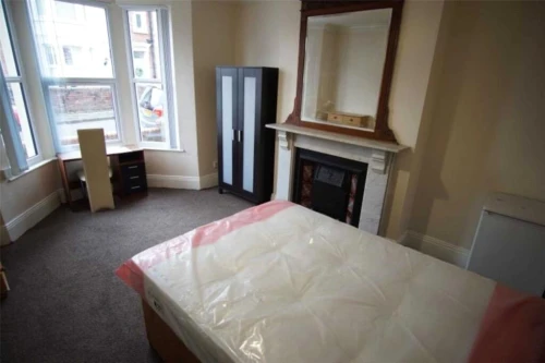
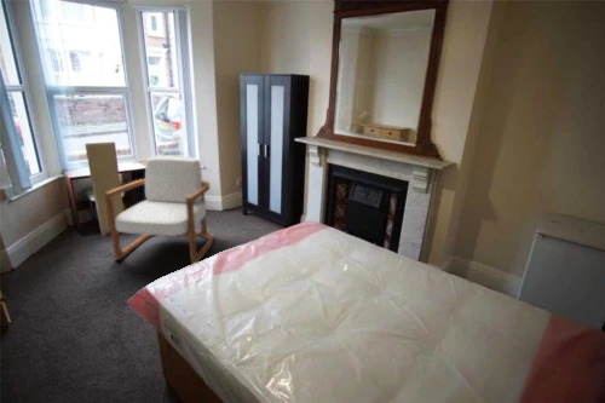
+ armchair [103,154,214,265]
